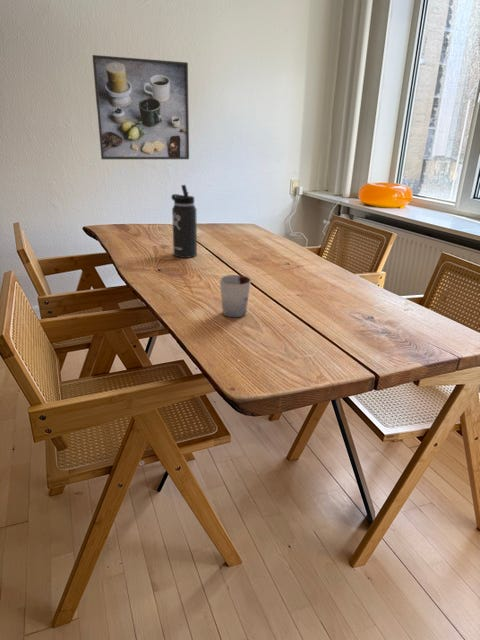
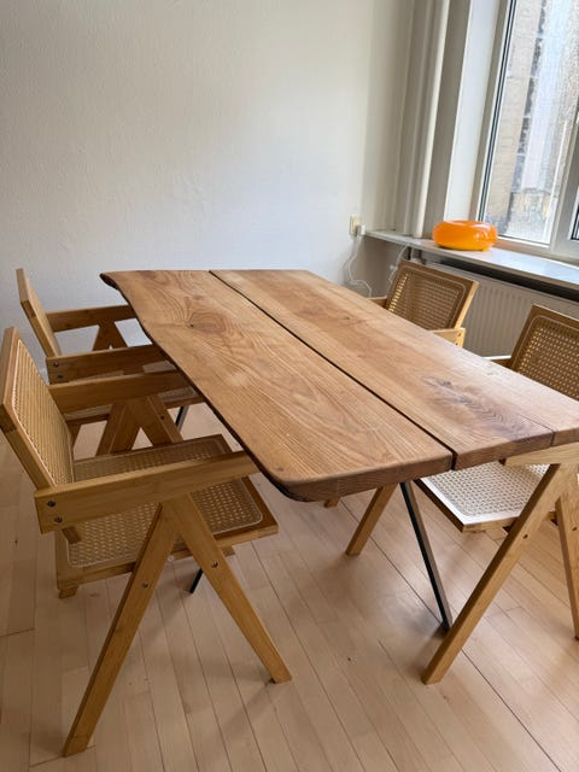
- cup [219,274,252,318]
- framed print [91,54,190,160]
- thermos bottle [170,184,198,259]
